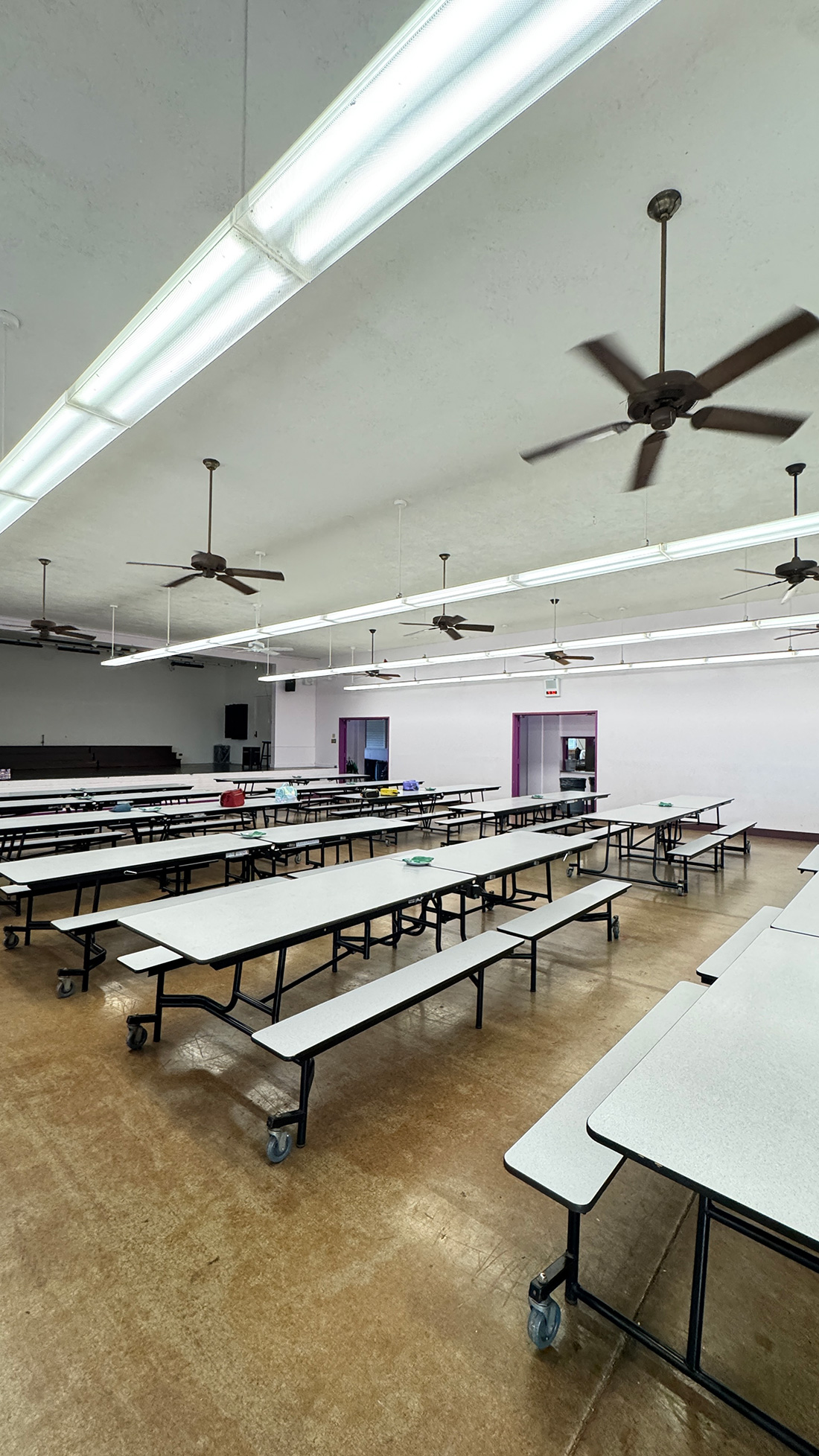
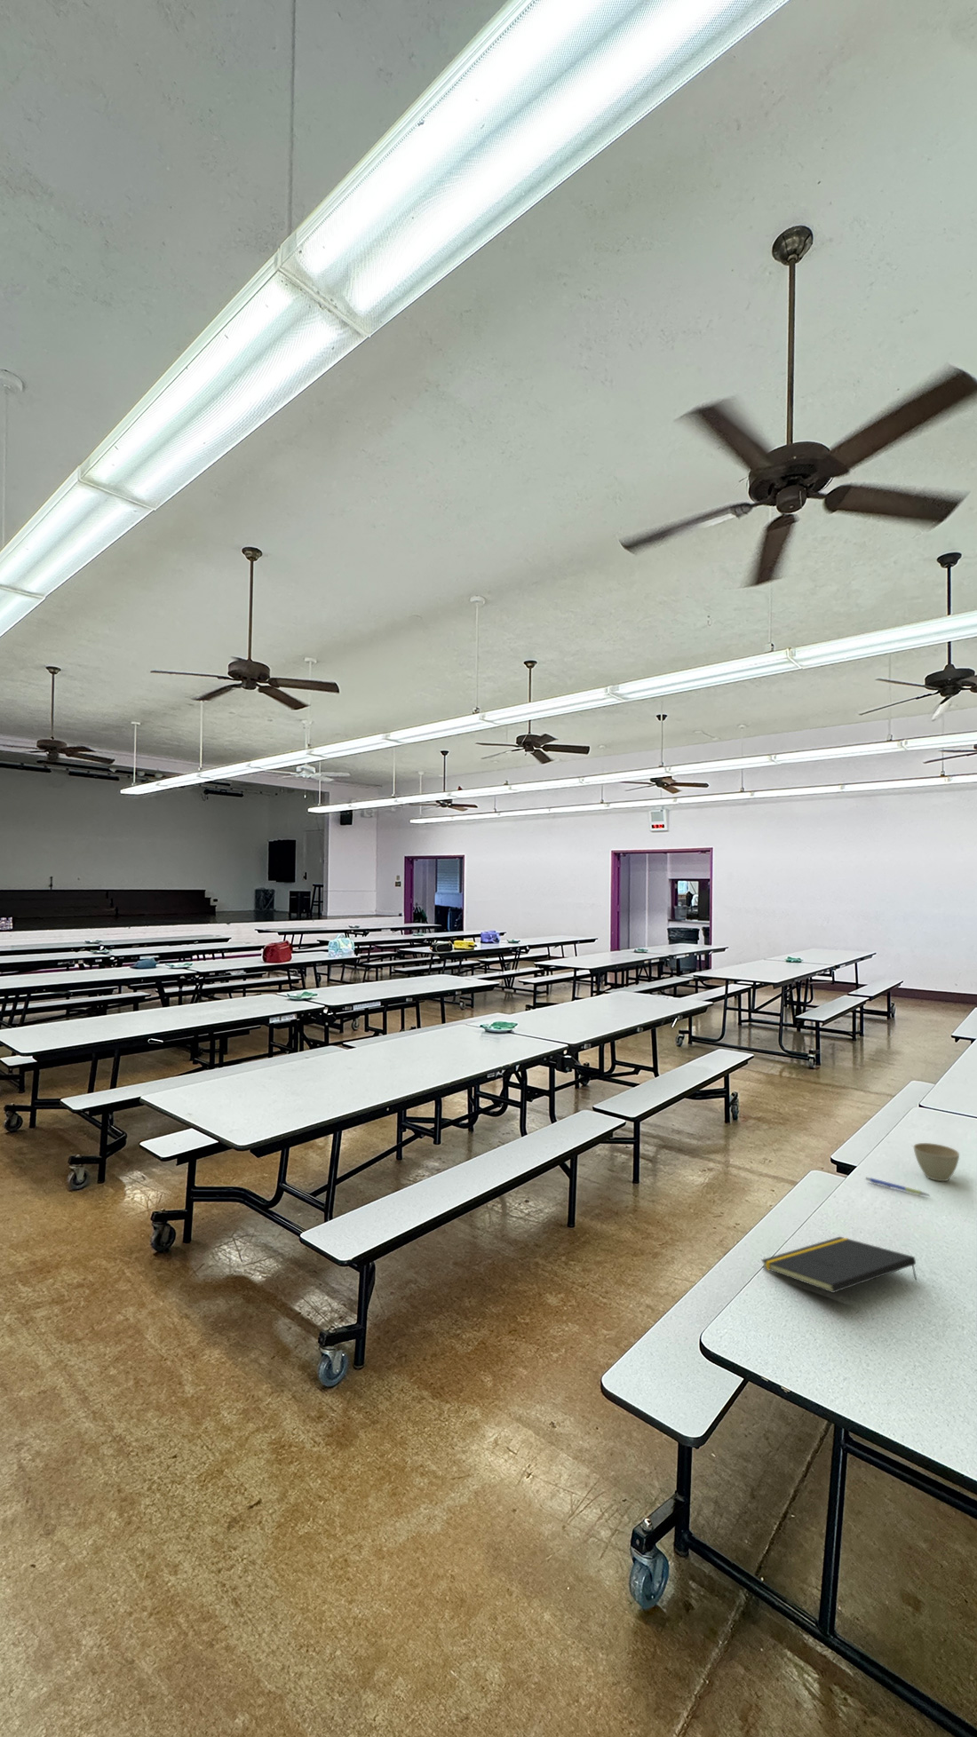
+ flower pot [913,1142,960,1182]
+ notepad [760,1235,919,1294]
+ pen [865,1176,932,1197]
